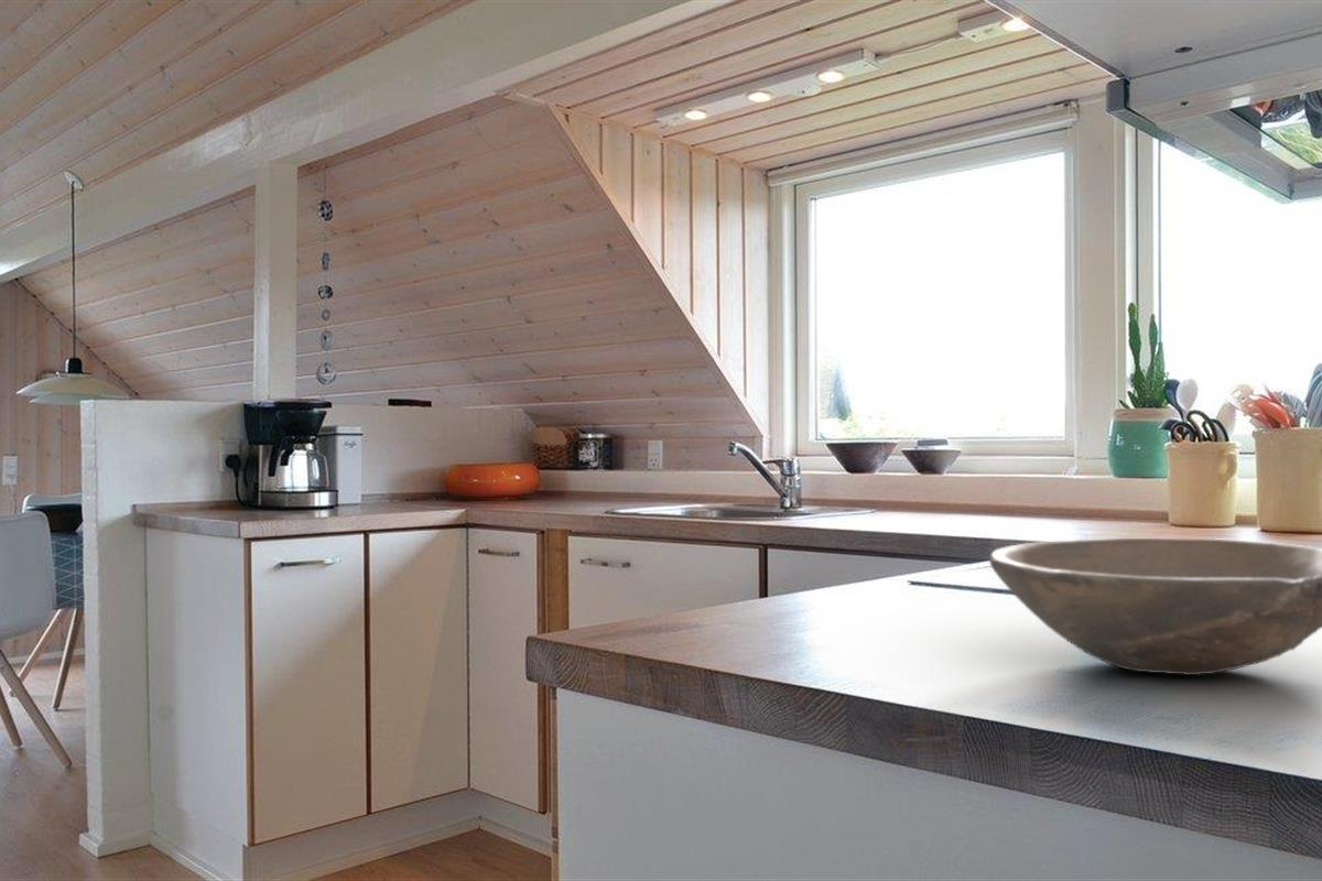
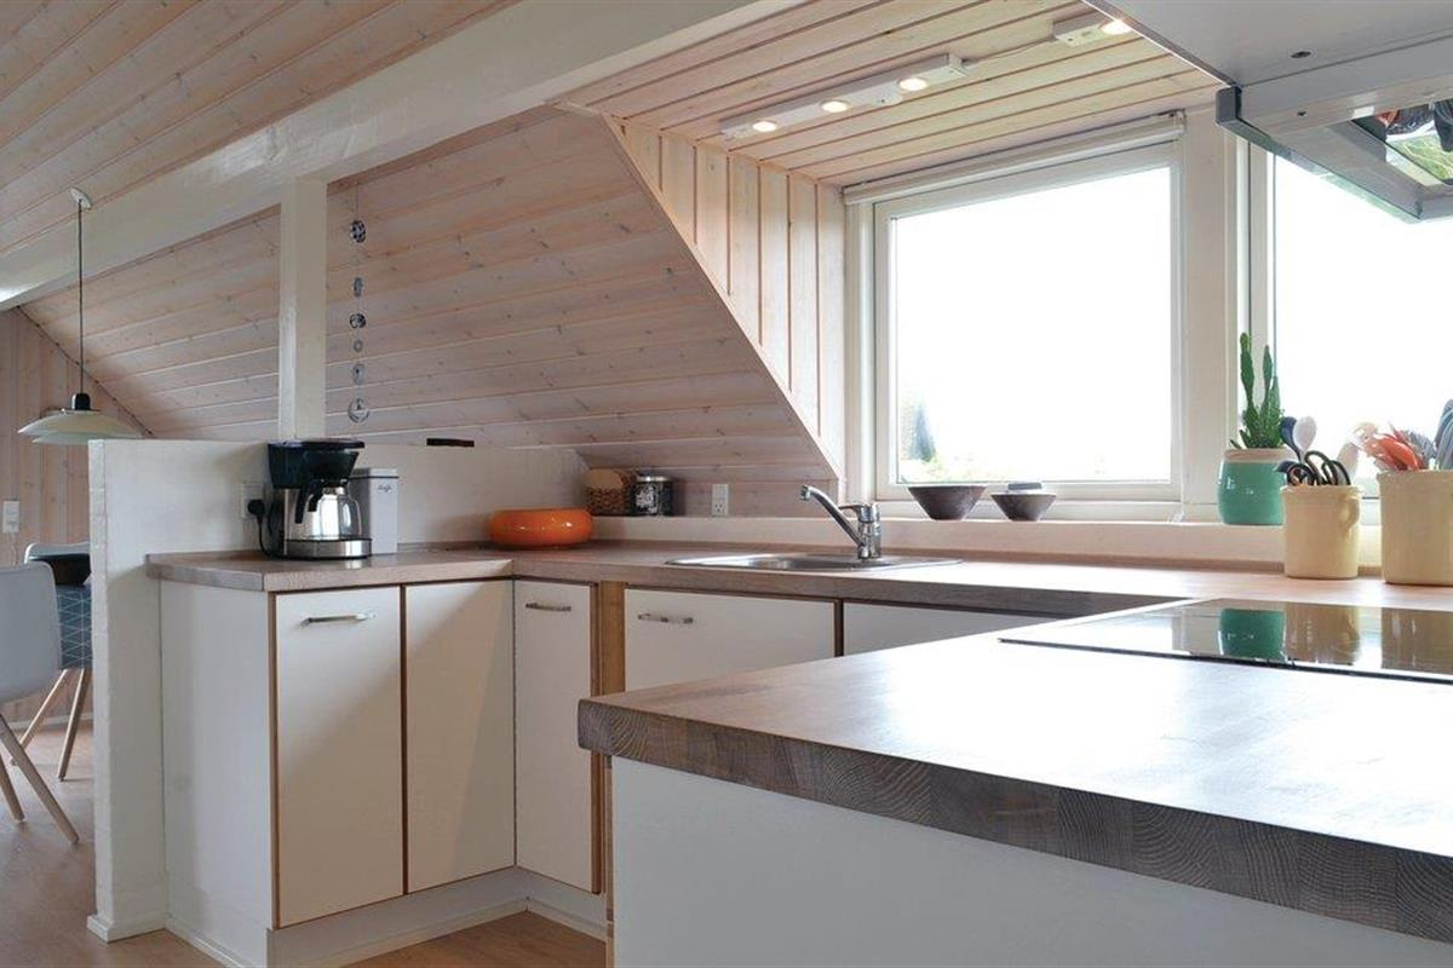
- bowl [988,537,1322,676]
